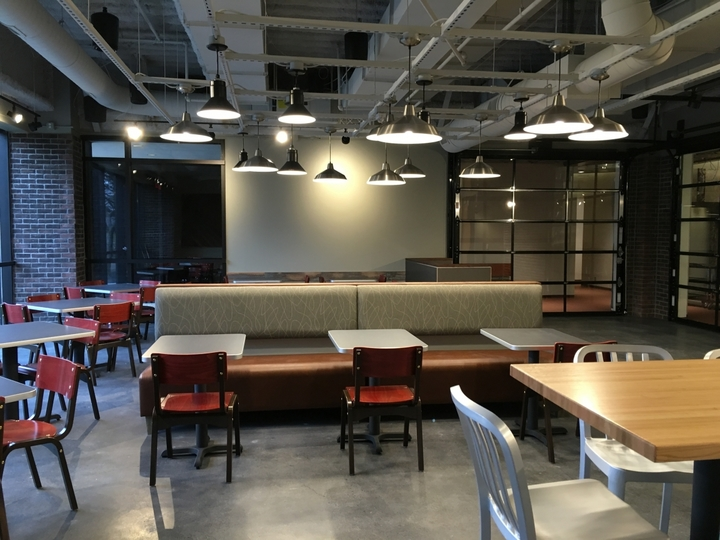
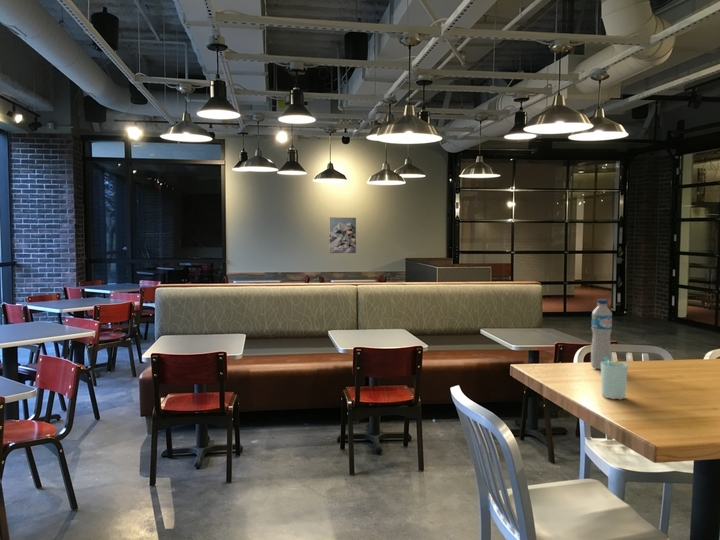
+ cup [600,357,629,401]
+ water bottle [590,298,613,370]
+ wall art [329,216,357,254]
